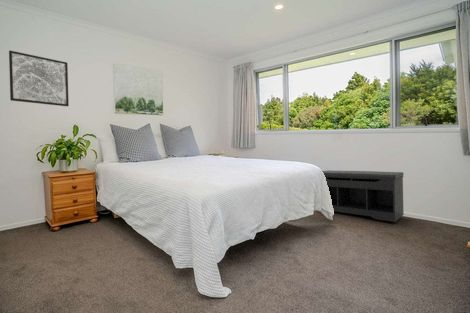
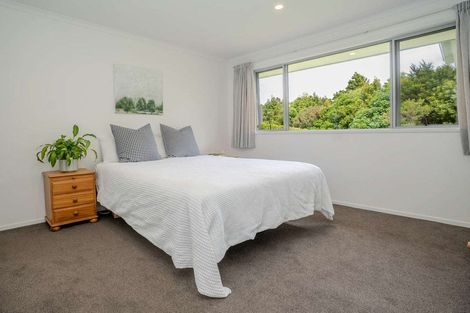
- bench [322,169,405,223]
- wall art [8,49,70,107]
